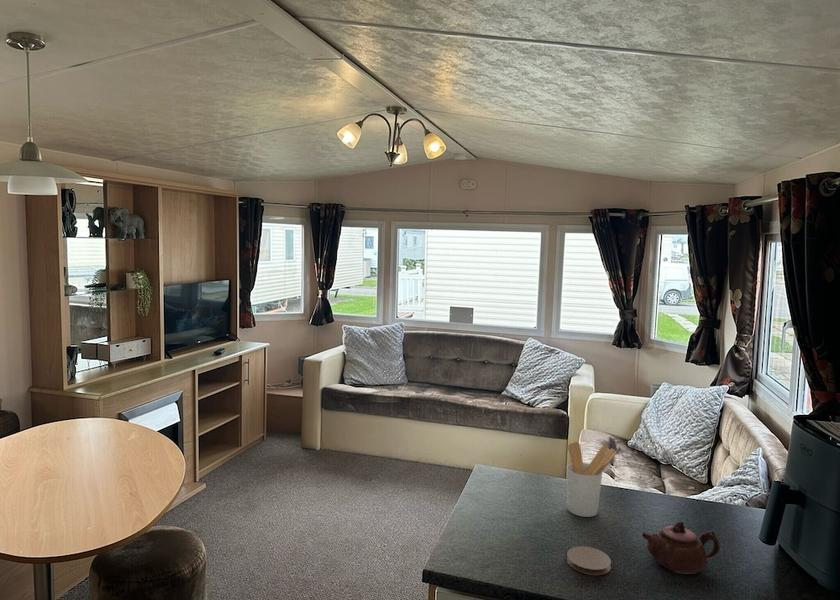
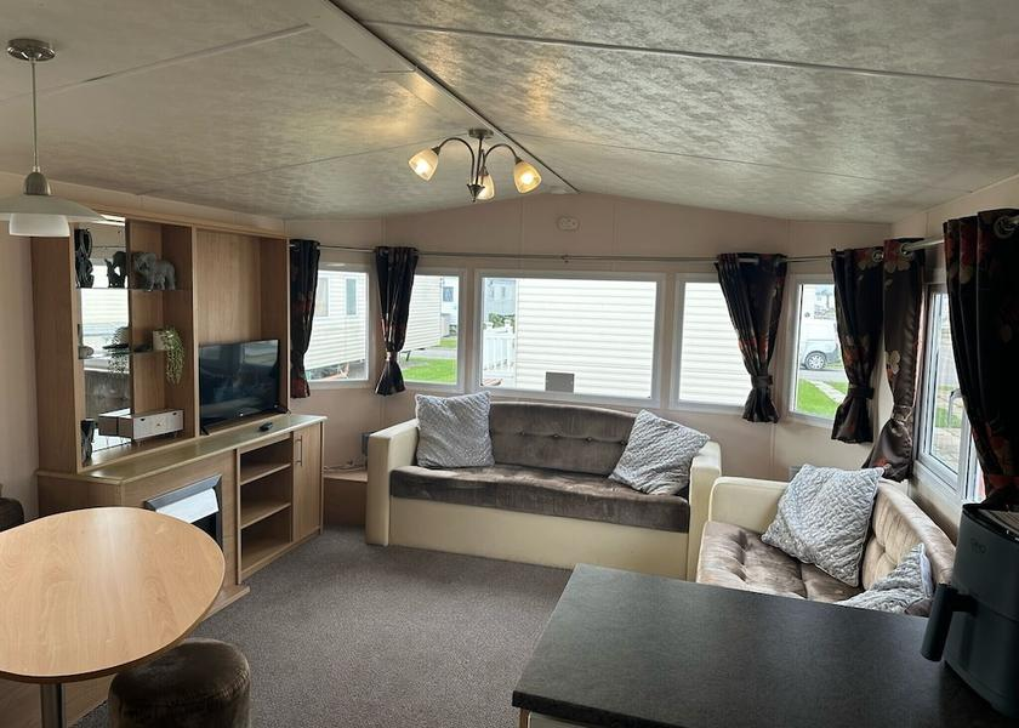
- coaster [566,545,612,576]
- utensil holder [566,441,618,518]
- teapot [641,521,721,575]
